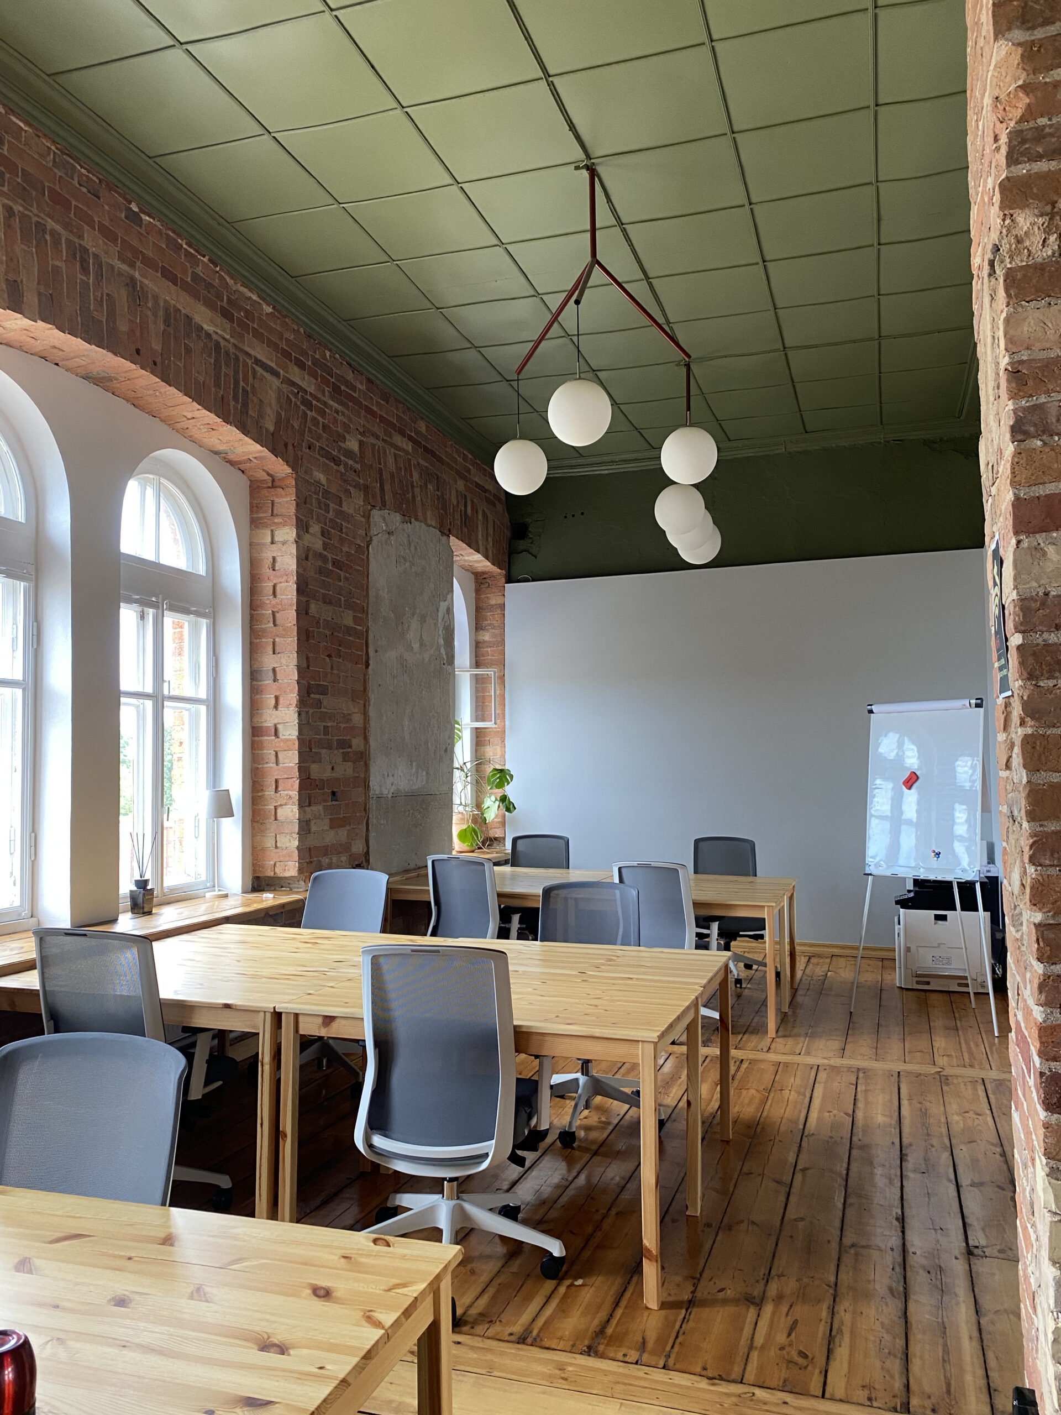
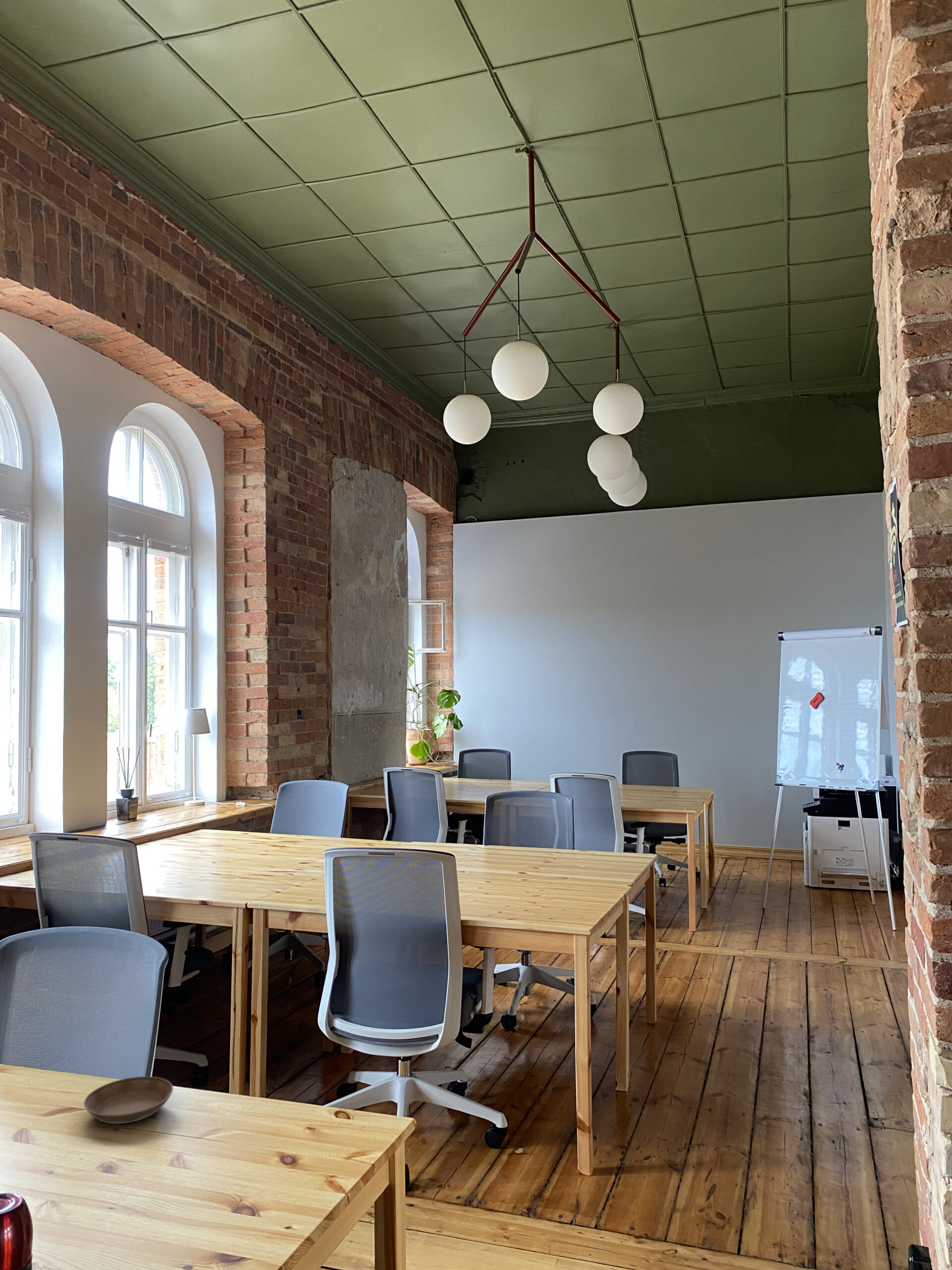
+ saucer [83,1076,174,1124]
